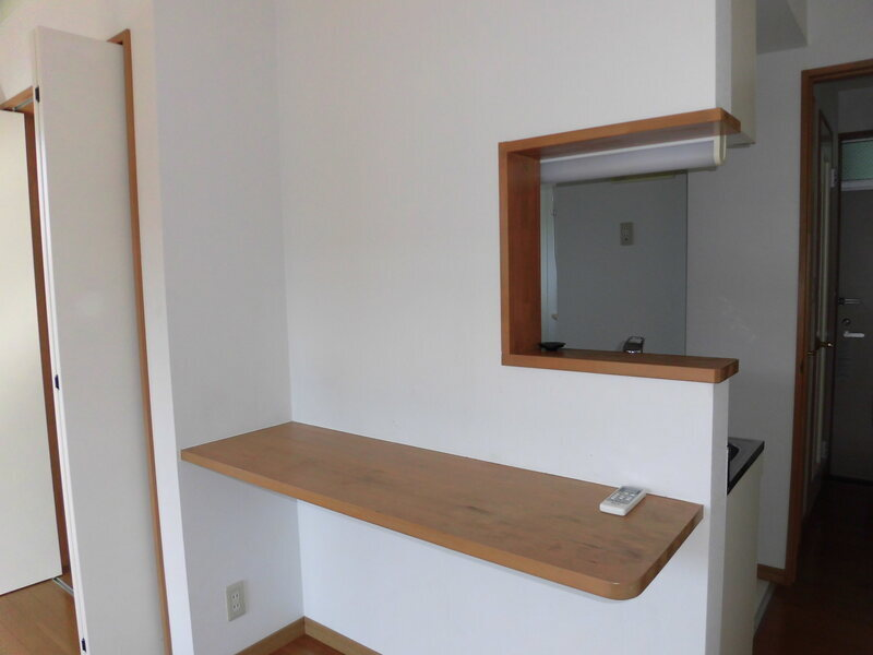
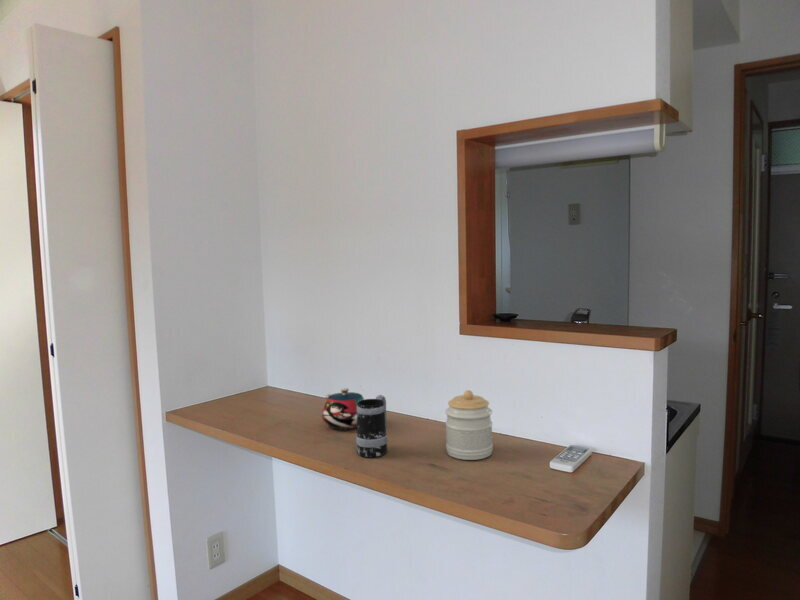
+ mug [355,394,388,459]
+ jar [444,389,494,461]
+ teapot [321,387,365,431]
